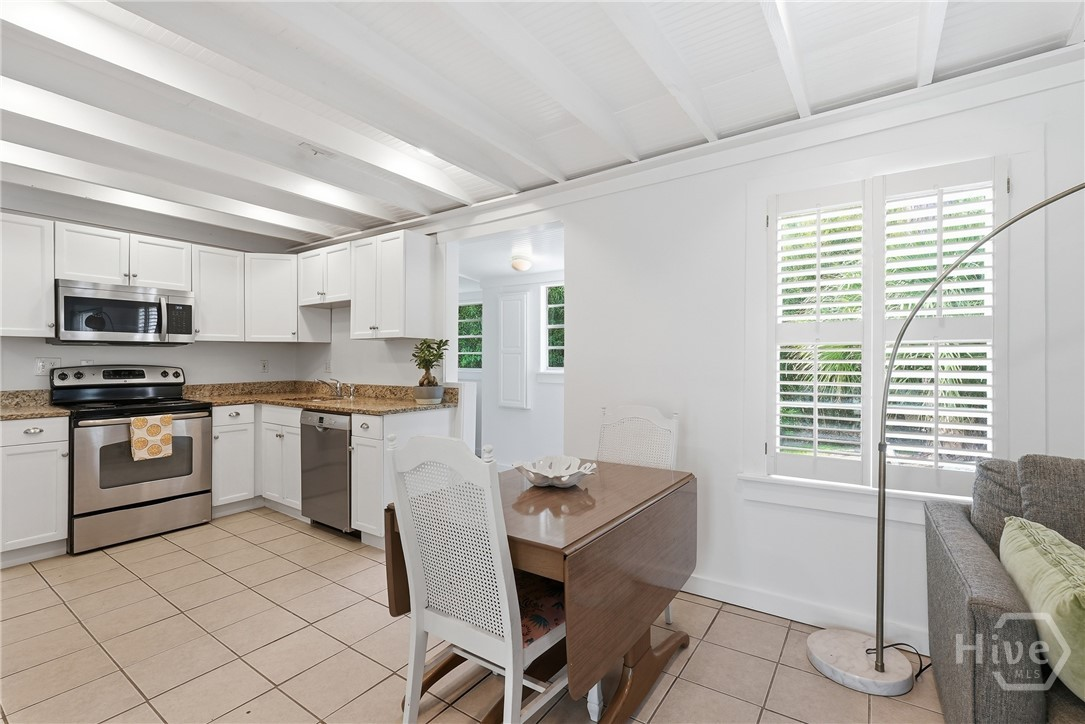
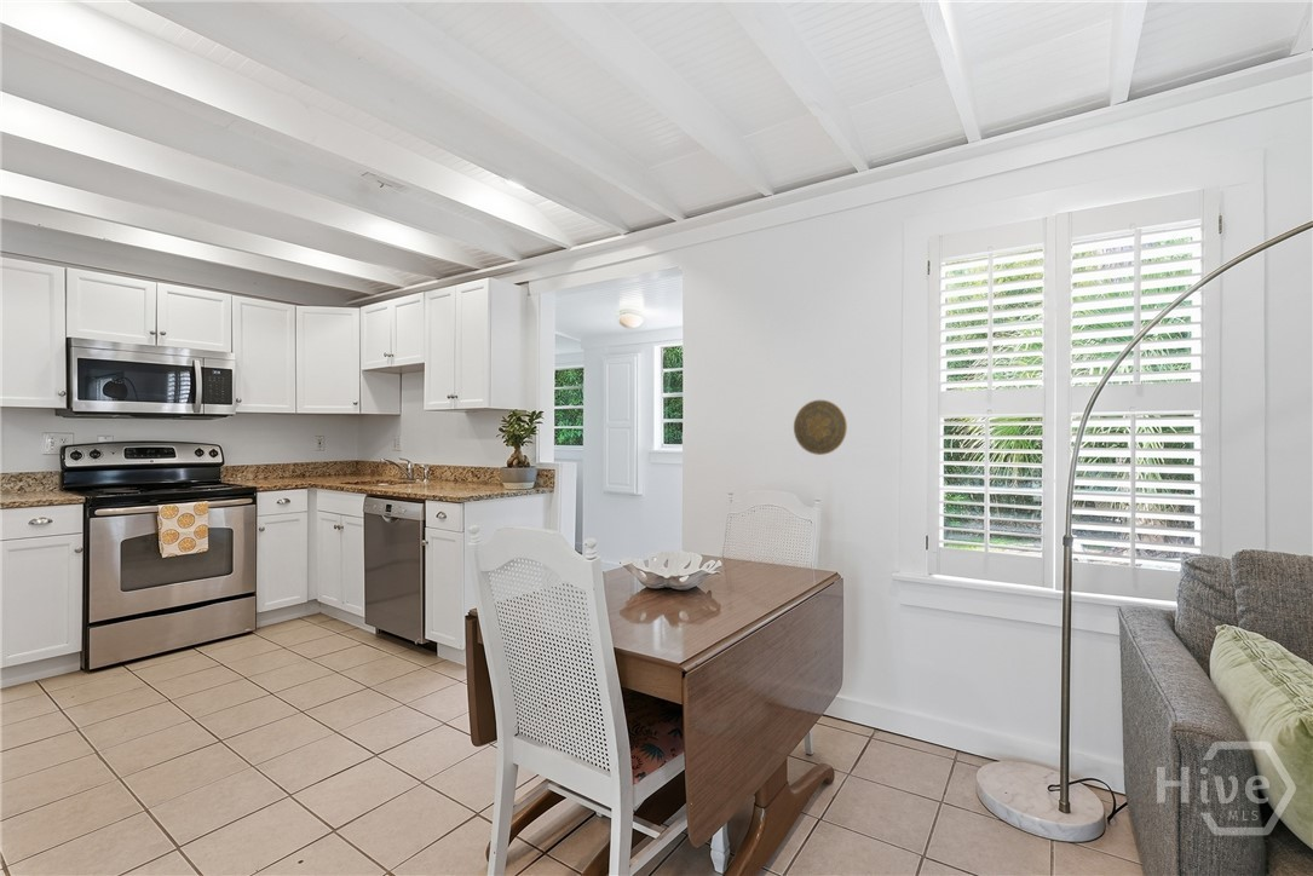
+ decorative plate [793,399,848,456]
